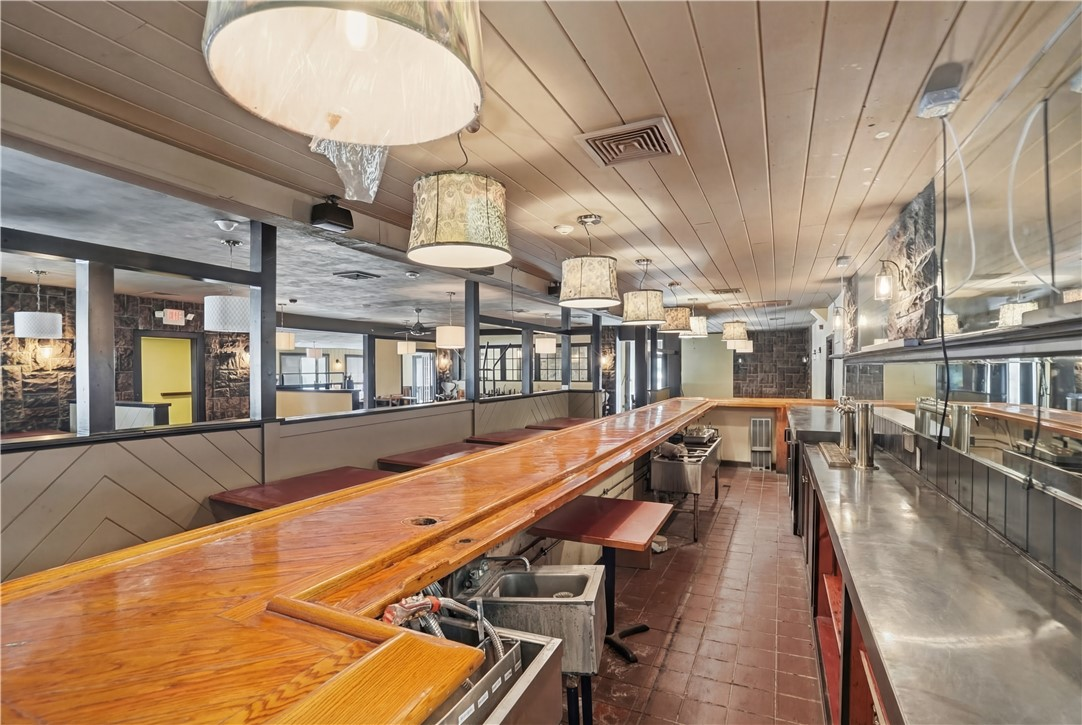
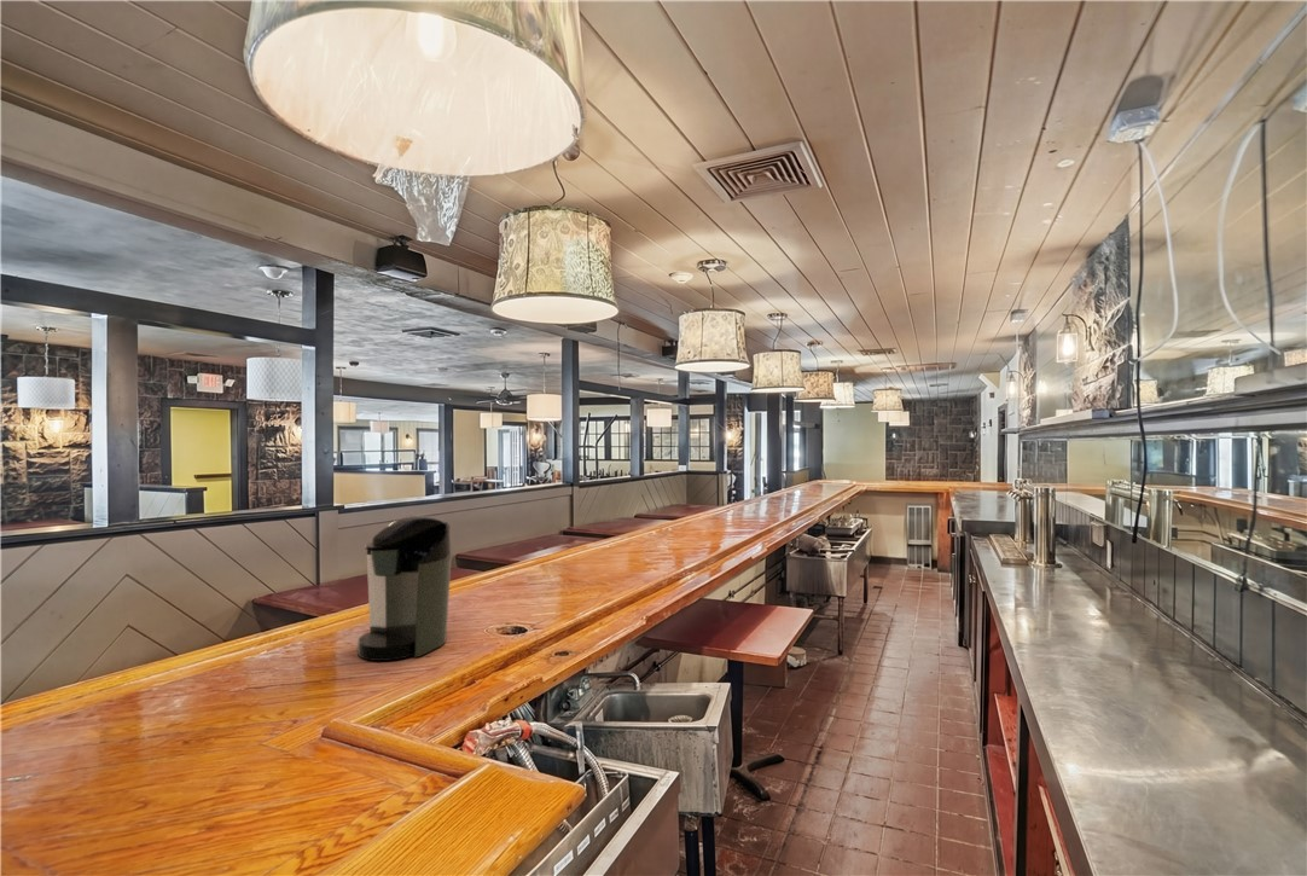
+ coffee maker [356,515,453,662]
